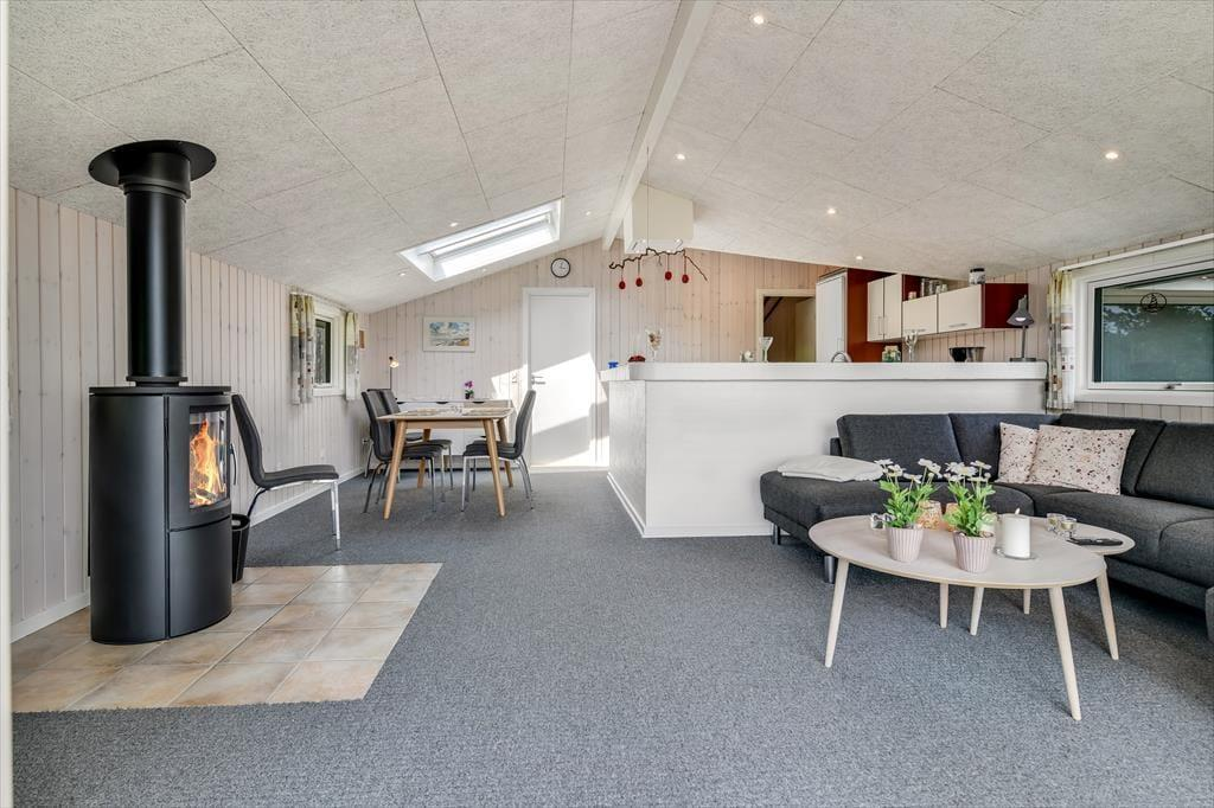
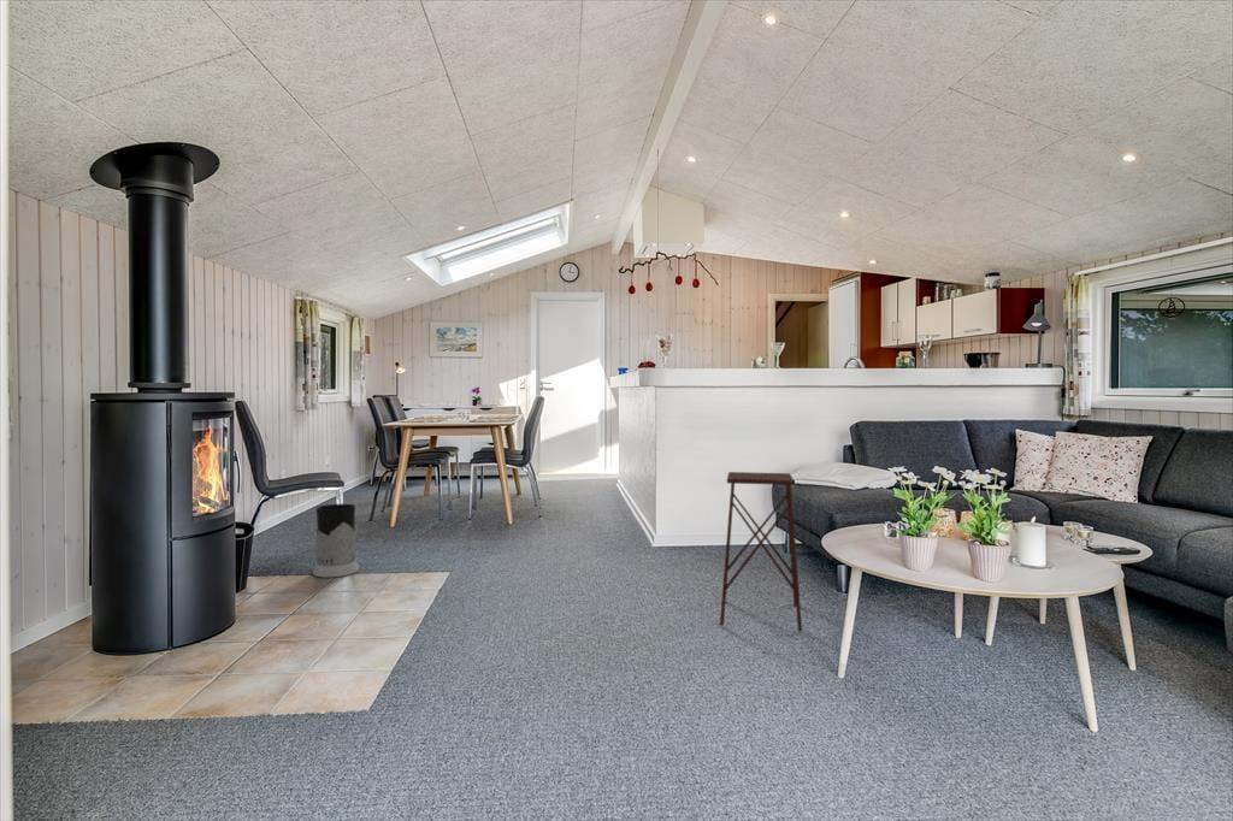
+ air purifier [312,503,360,578]
+ side table [719,471,803,632]
